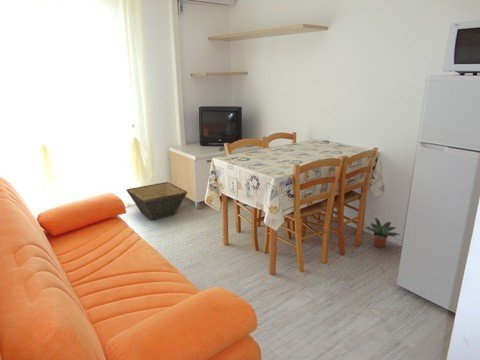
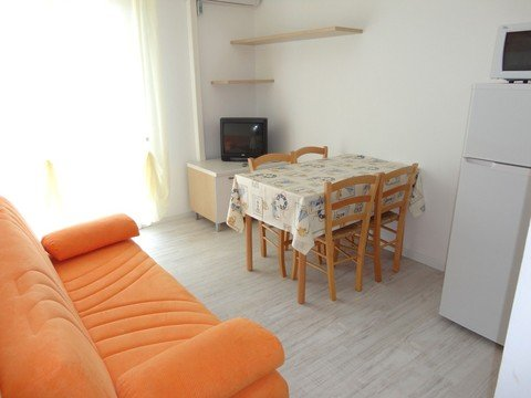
- potted plant [364,217,402,249]
- basket [125,181,188,221]
